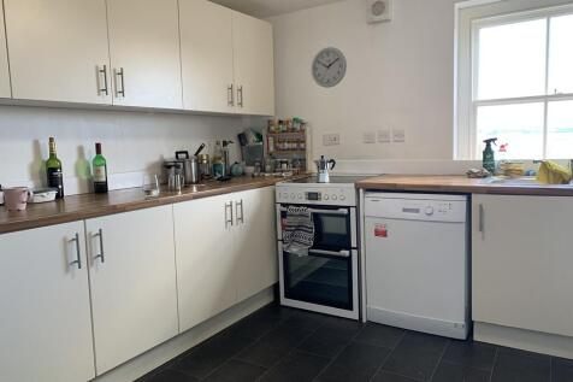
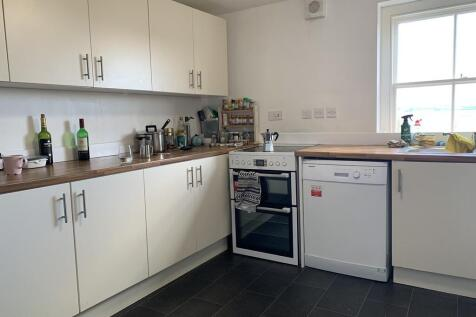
- wall clock [311,46,348,89]
